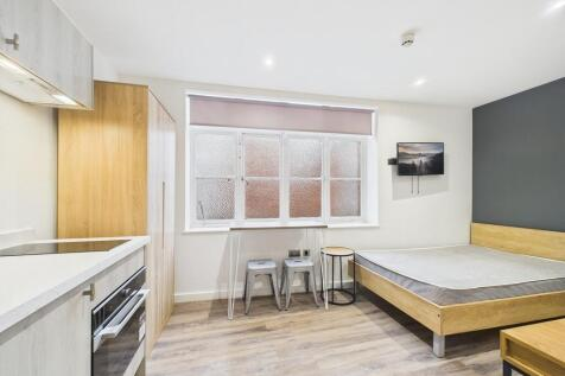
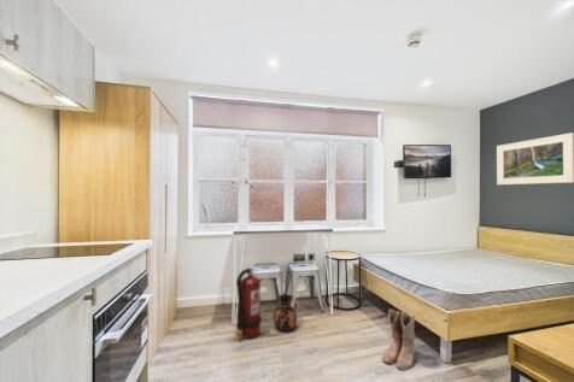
+ fire extinguisher [235,260,263,340]
+ boots [380,308,417,371]
+ ceramic jug [273,293,298,333]
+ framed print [496,131,574,186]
